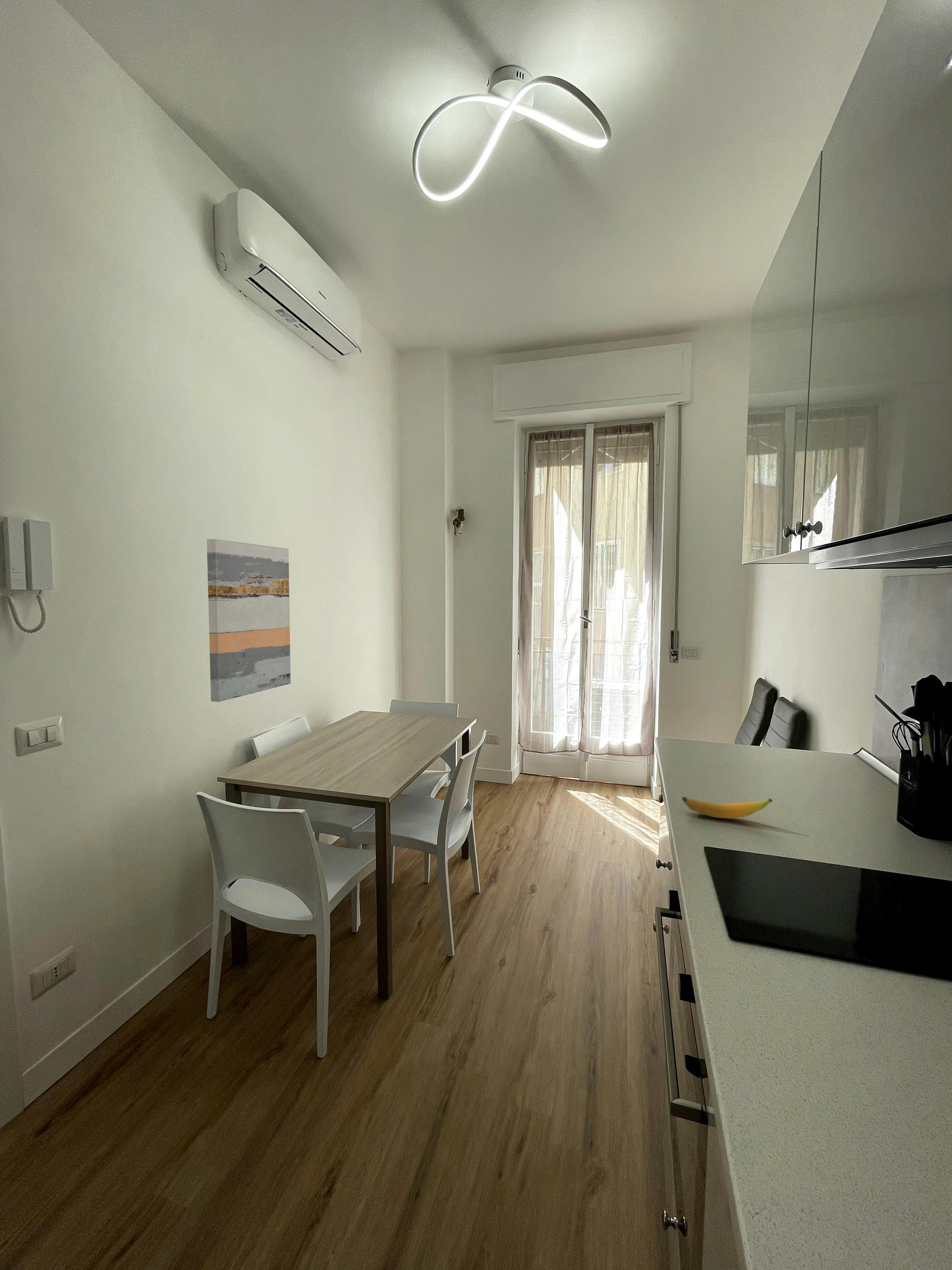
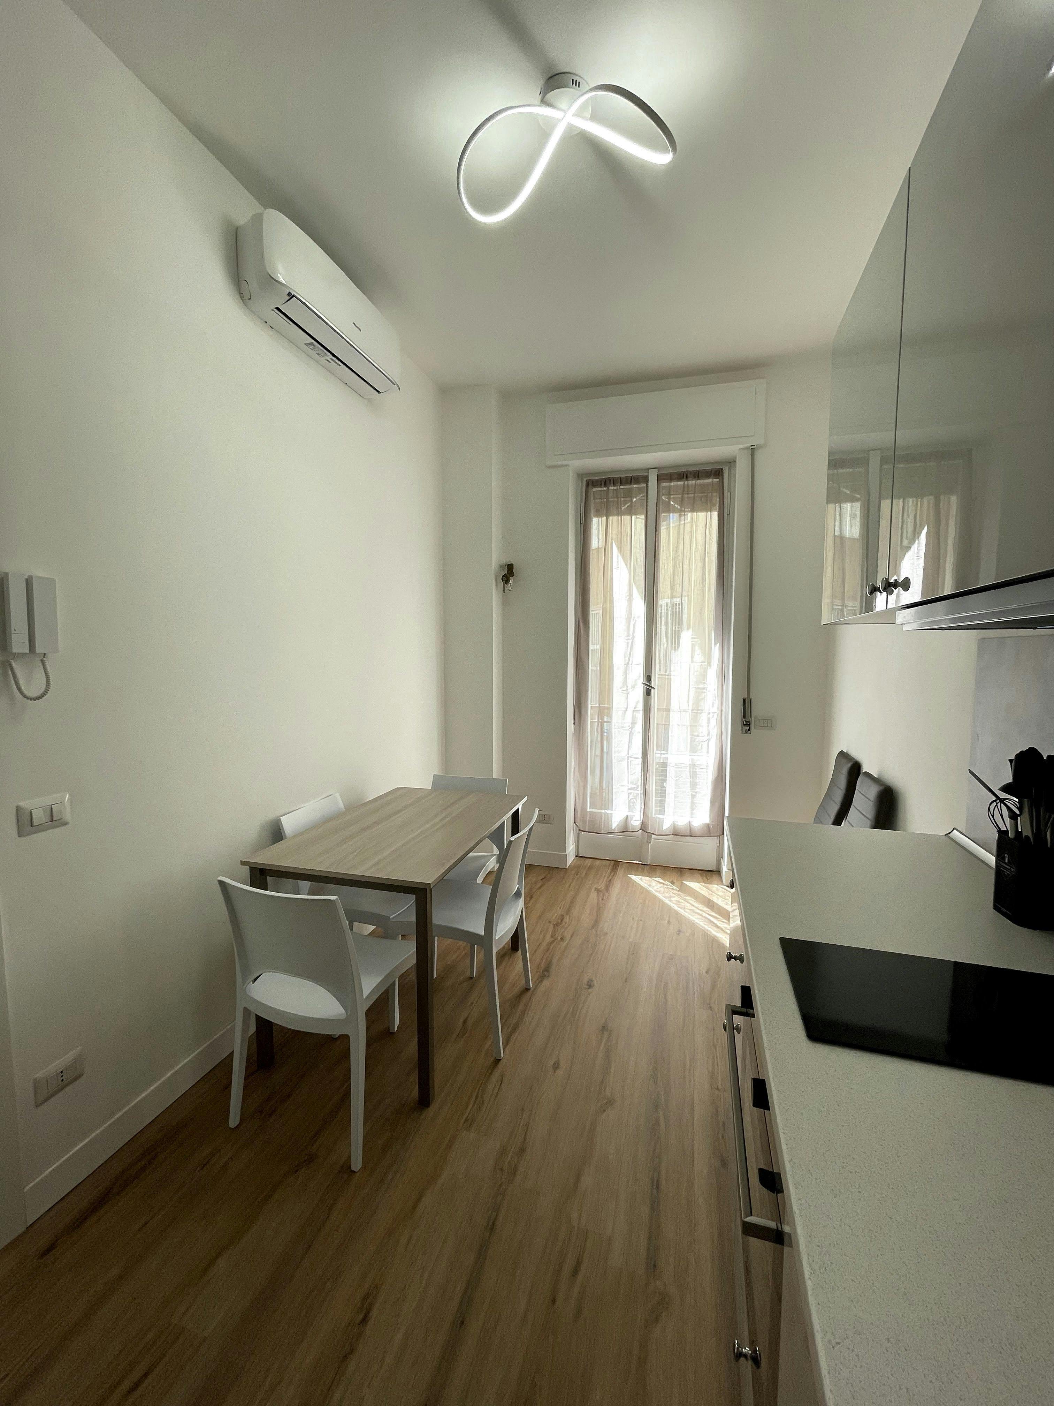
- wall art [207,539,291,702]
- banana [681,797,773,819]
